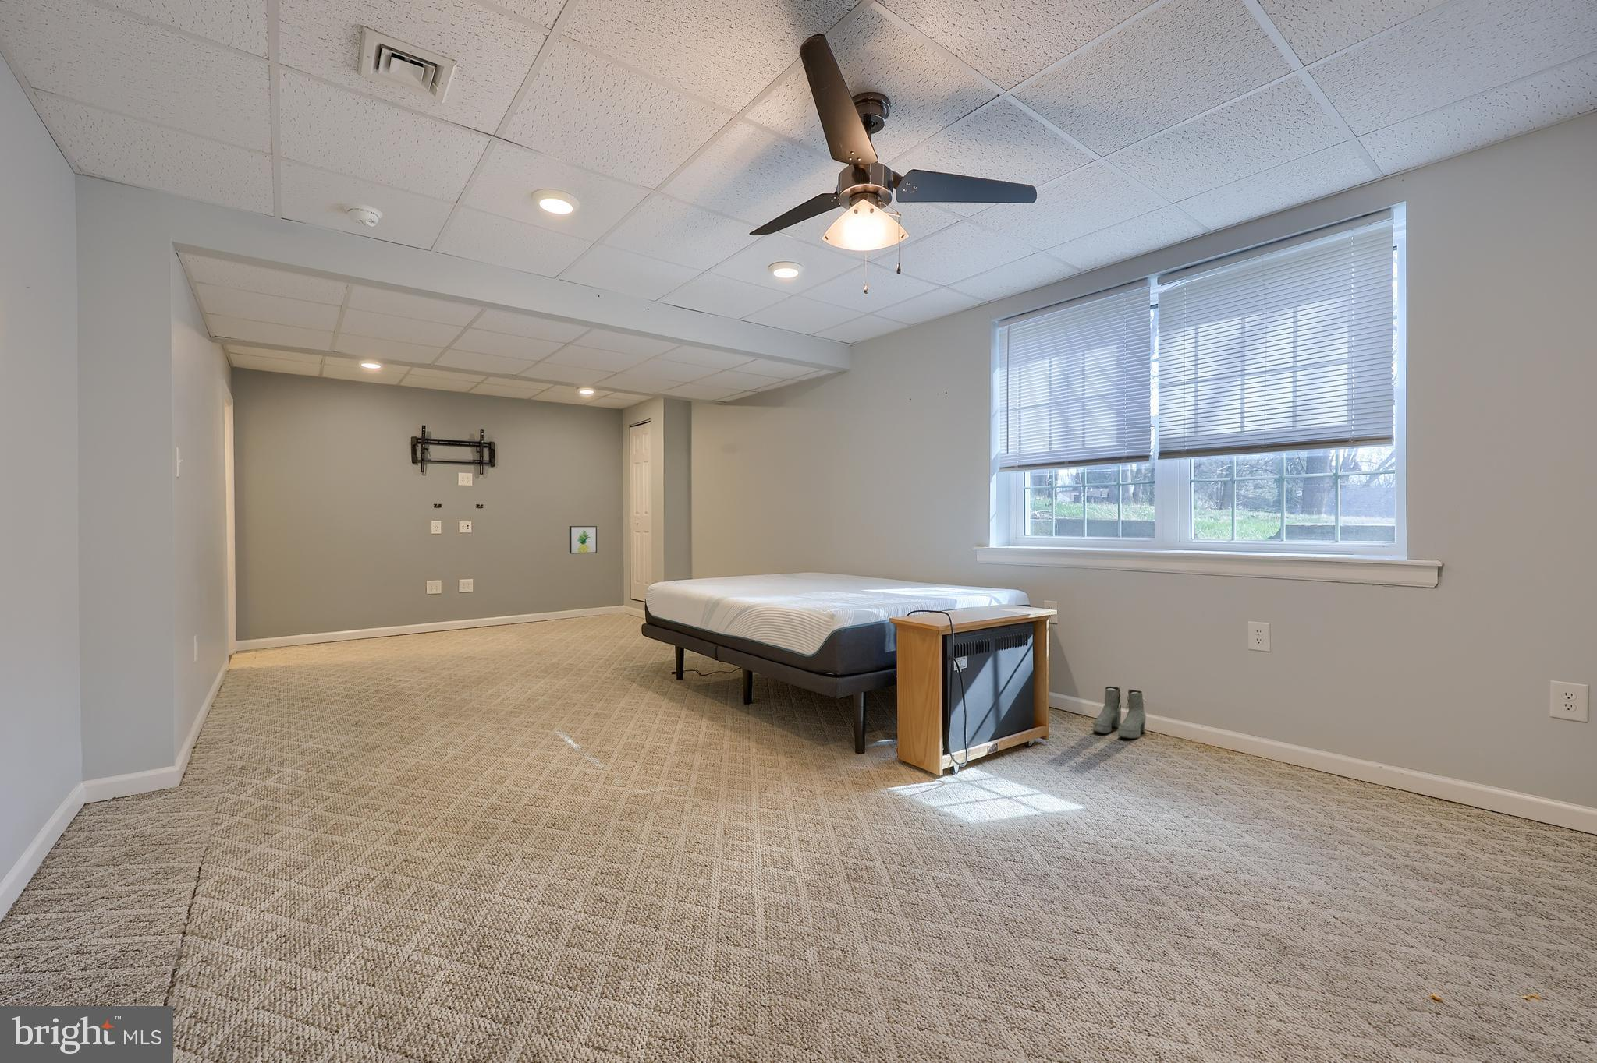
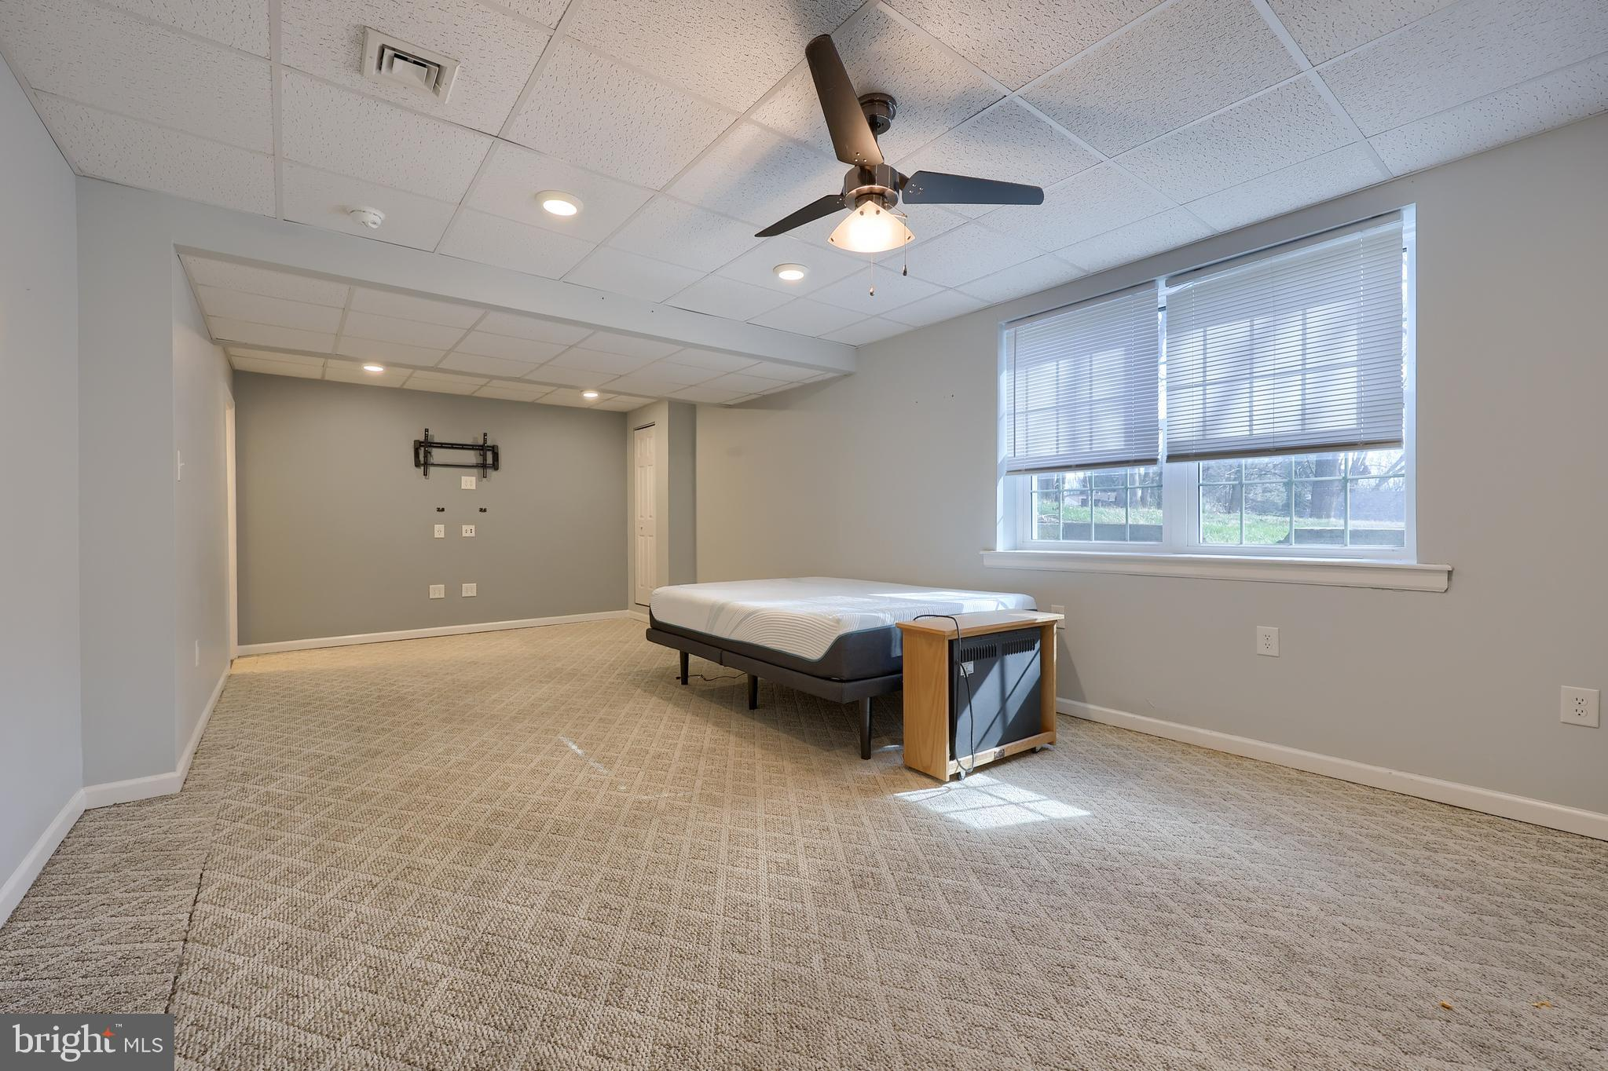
- wall art [569,526,597,554]
- boots [1092,686,1147,739]
